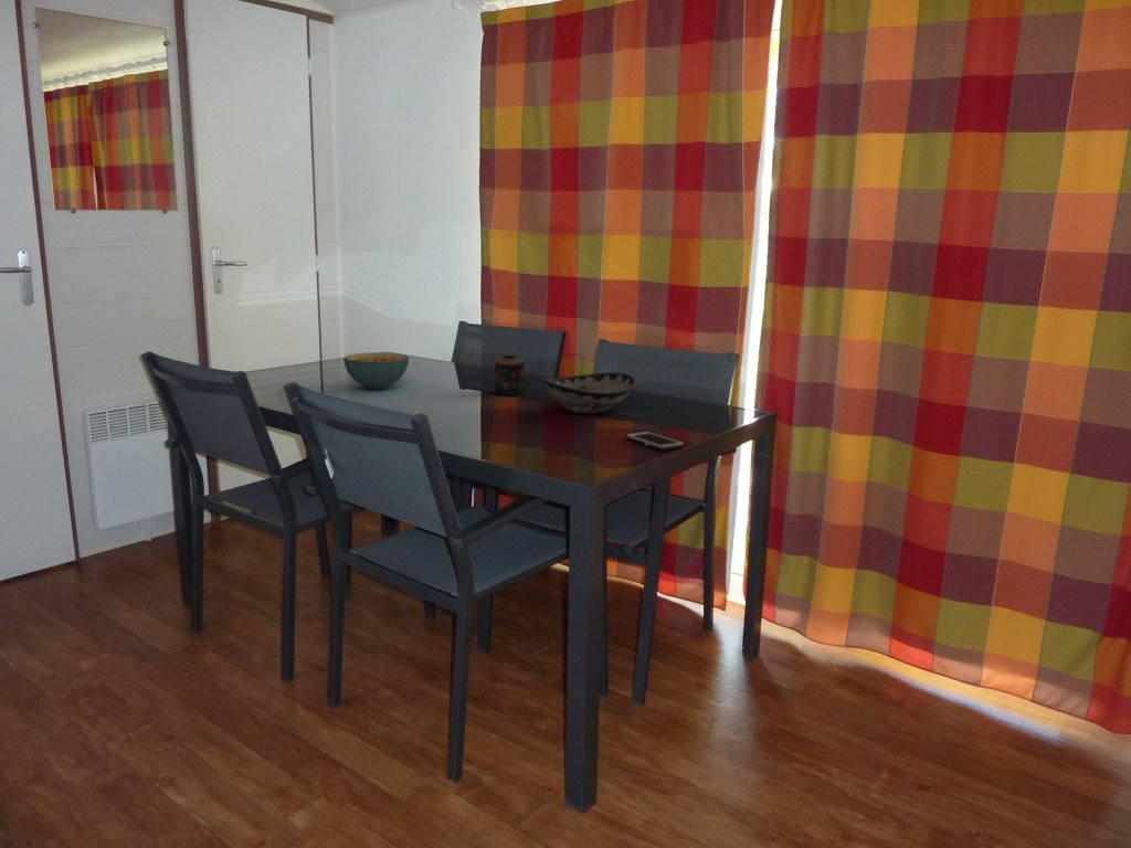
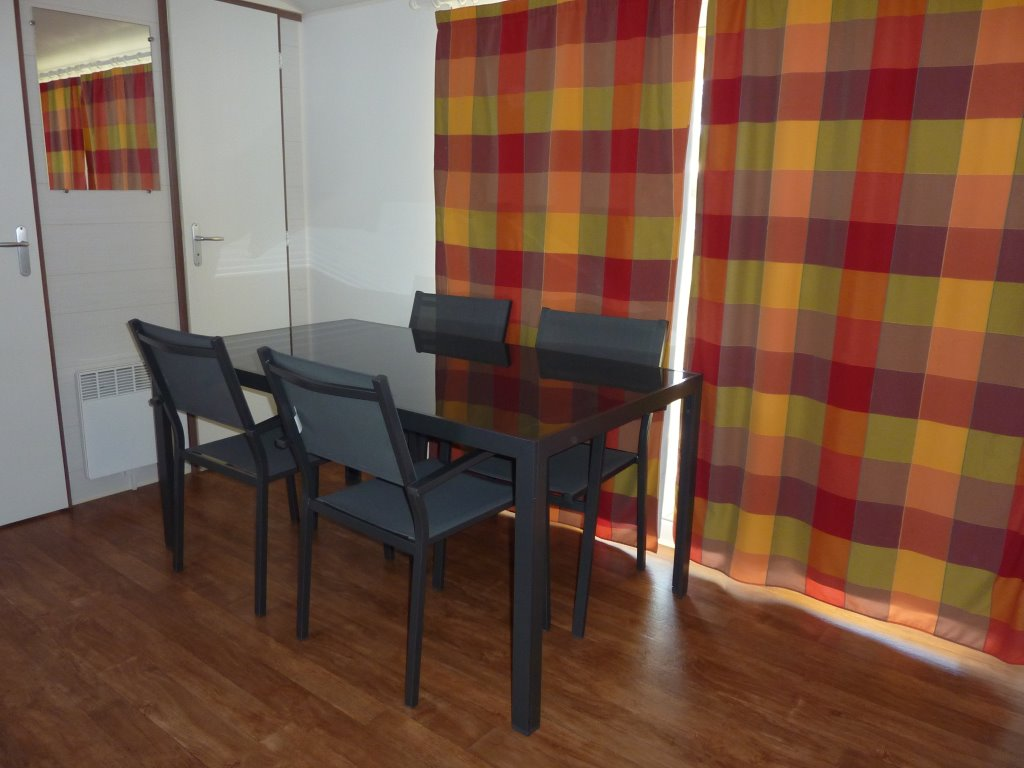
- cereal bowl [342,351,410,391]
- cell phone [624,431,686,452]
- candle [490,354,526,396]
- decorative bowl [540,371,637,415]
